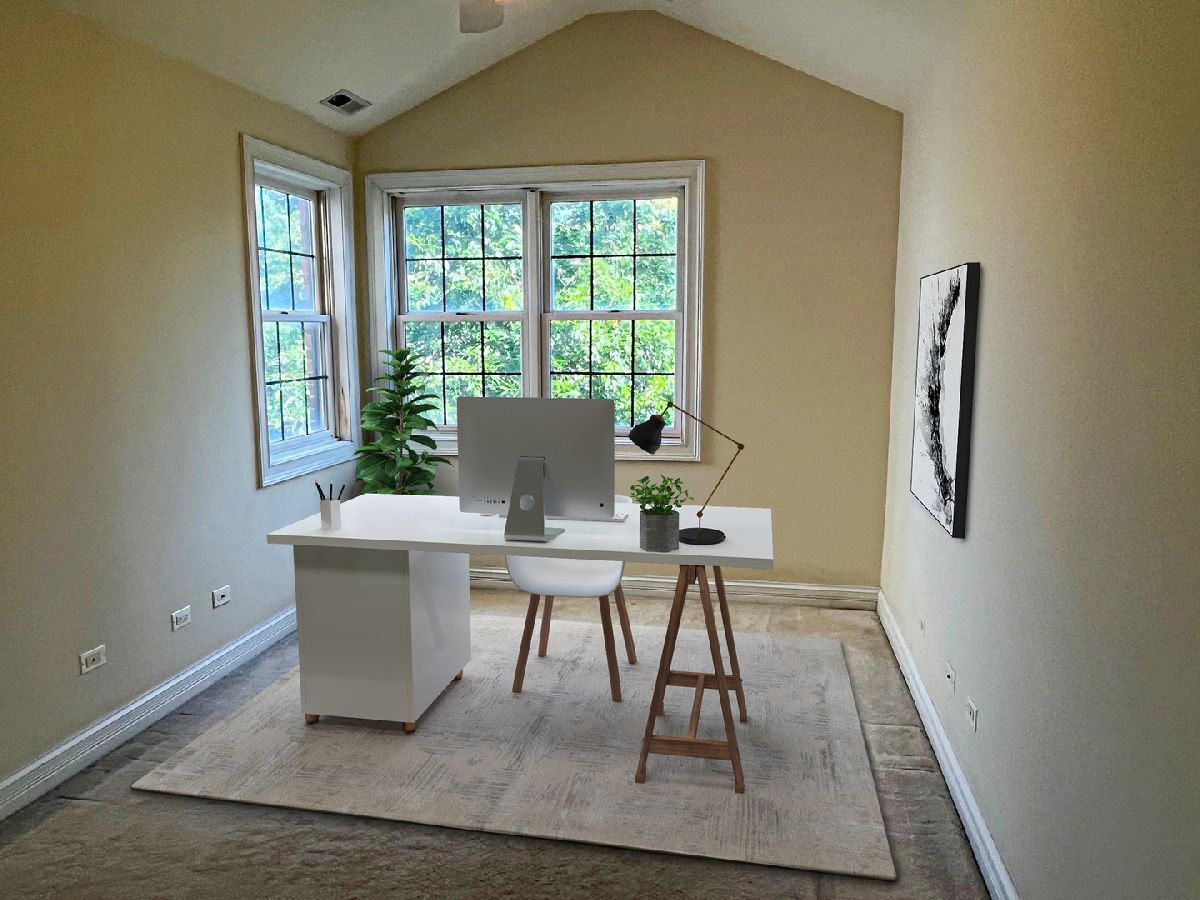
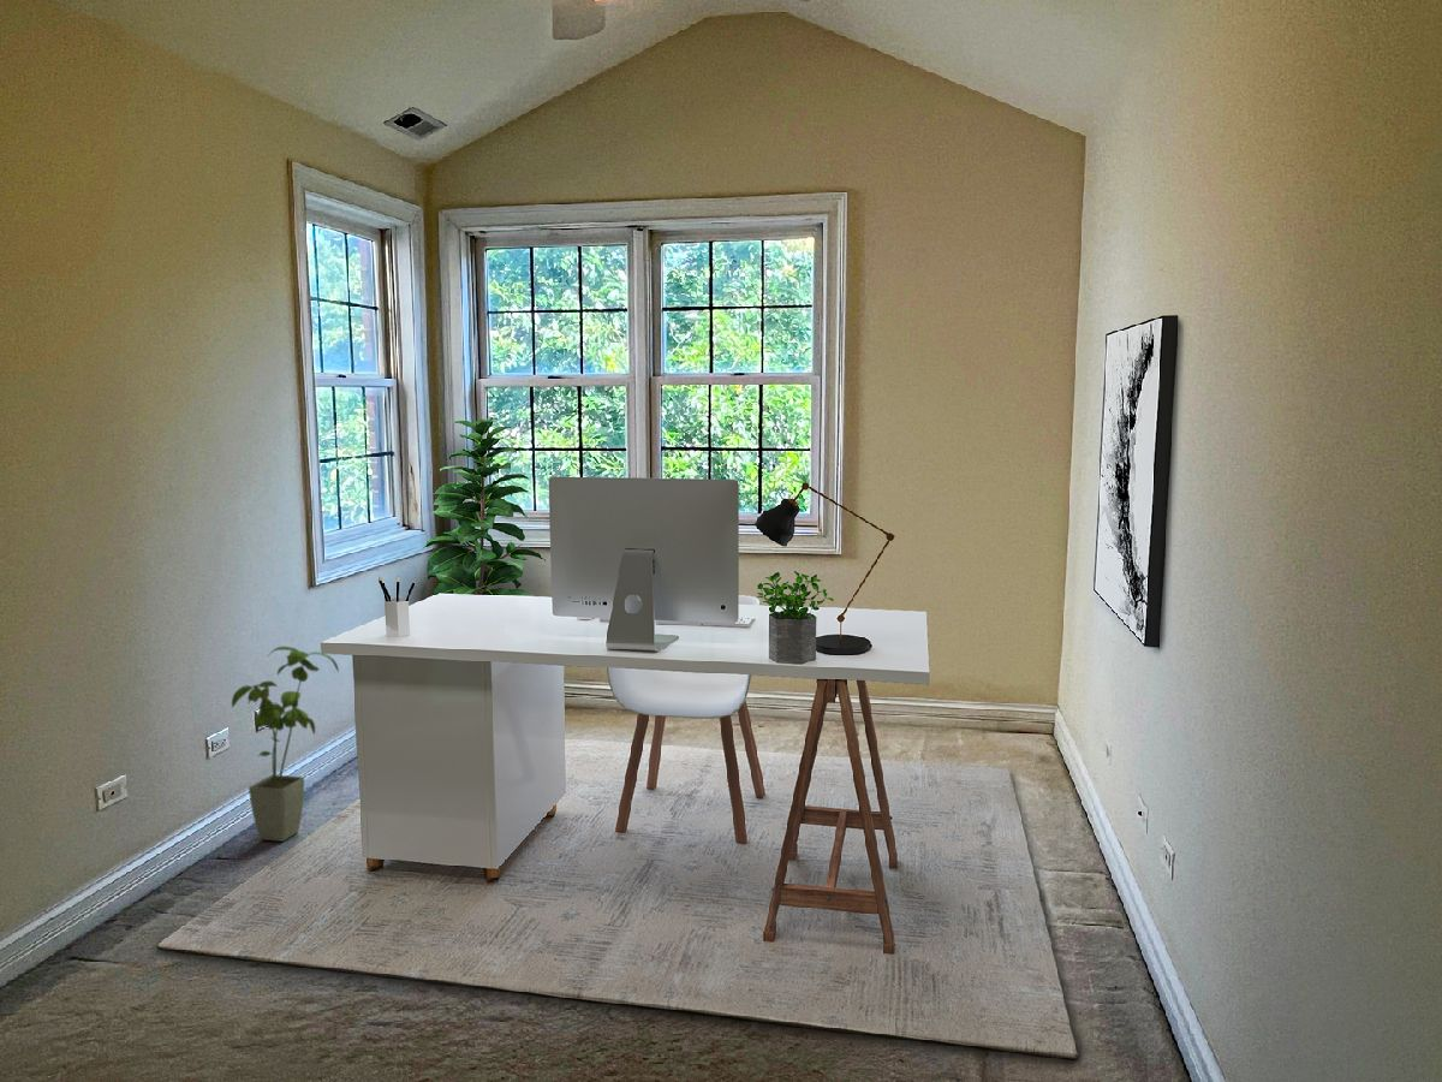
+ house plant [231,646,340,843]
